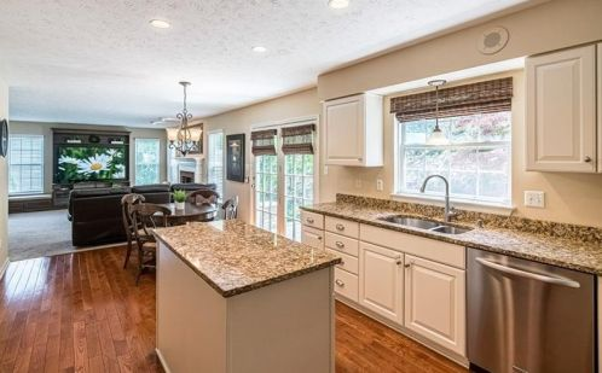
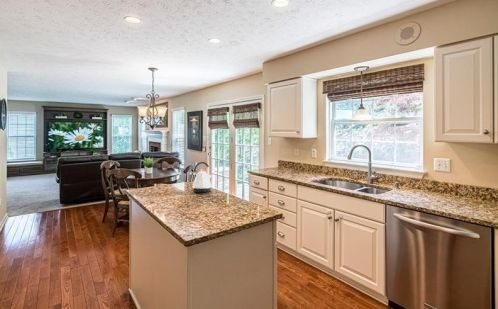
+ kettle [192,161,212,193]
